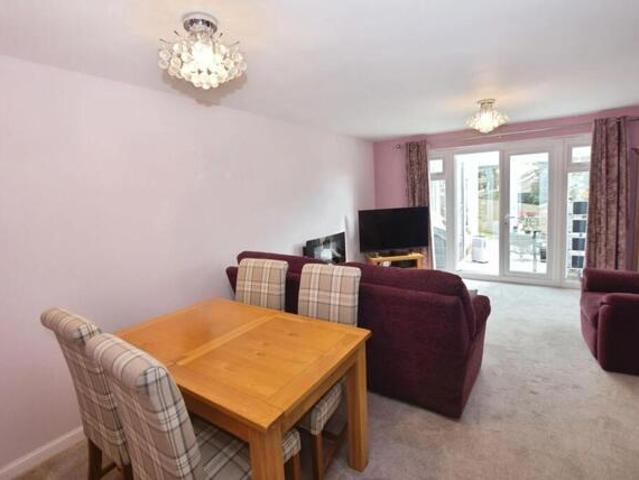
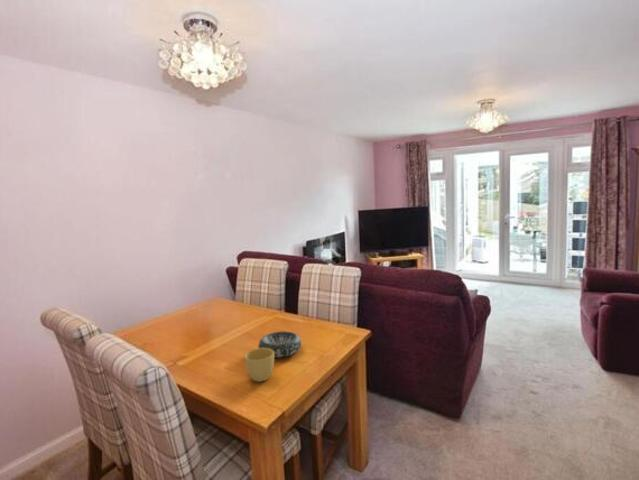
+ decorative bowl [257,330,302,358]
+ cup [244,347,275,383]
